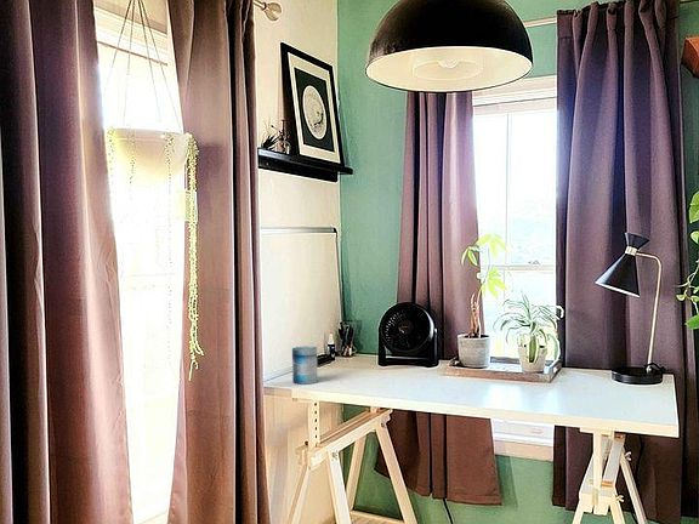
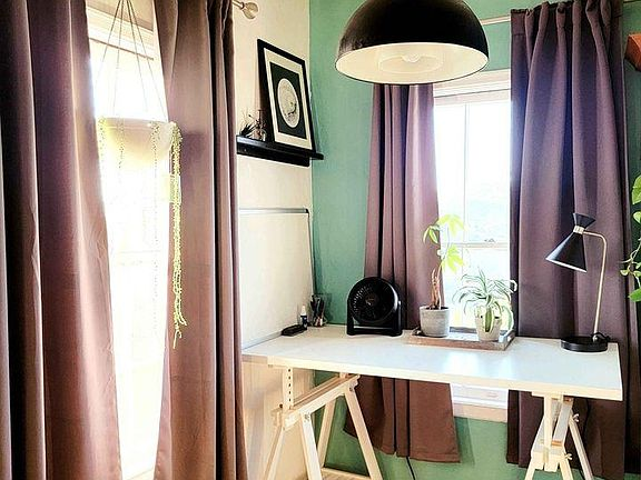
- beverage can [291,346,319,385]
